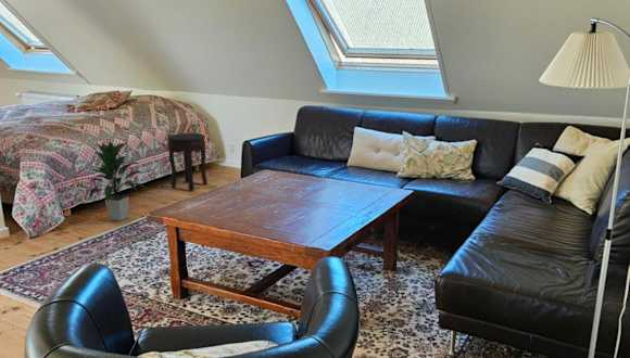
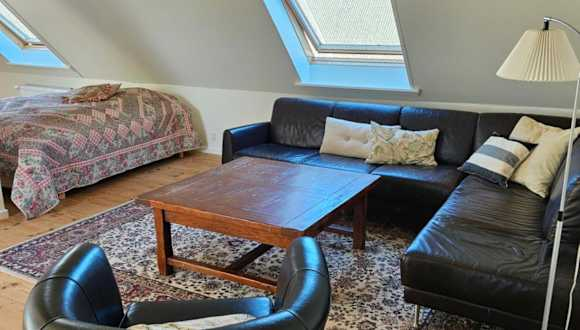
- indoor plant [84,140,149,222]
- side table [166,132,209,191]
